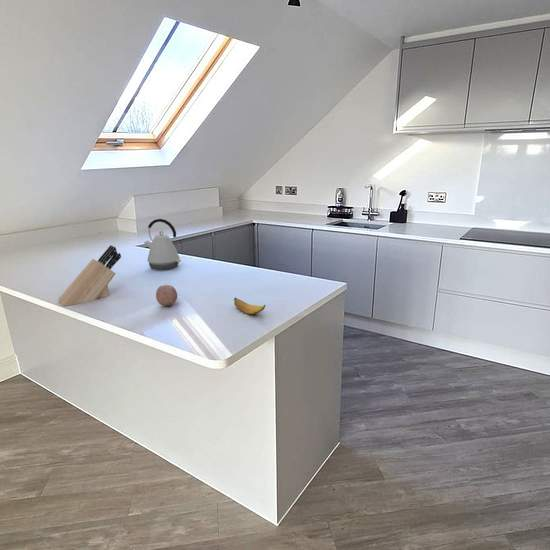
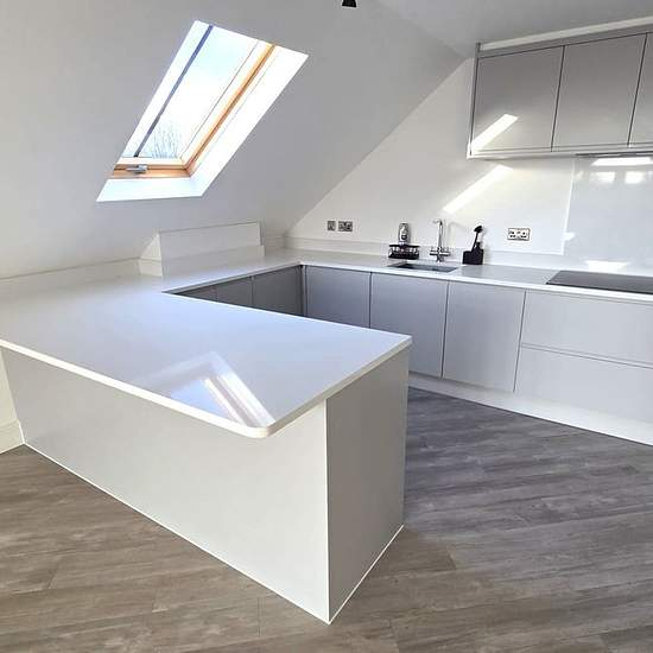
- fruit [155,284,178,307]
- knife block [57,244,122,307]
- kettle [143,218,182,271]
- banana [233,297,266,315]
